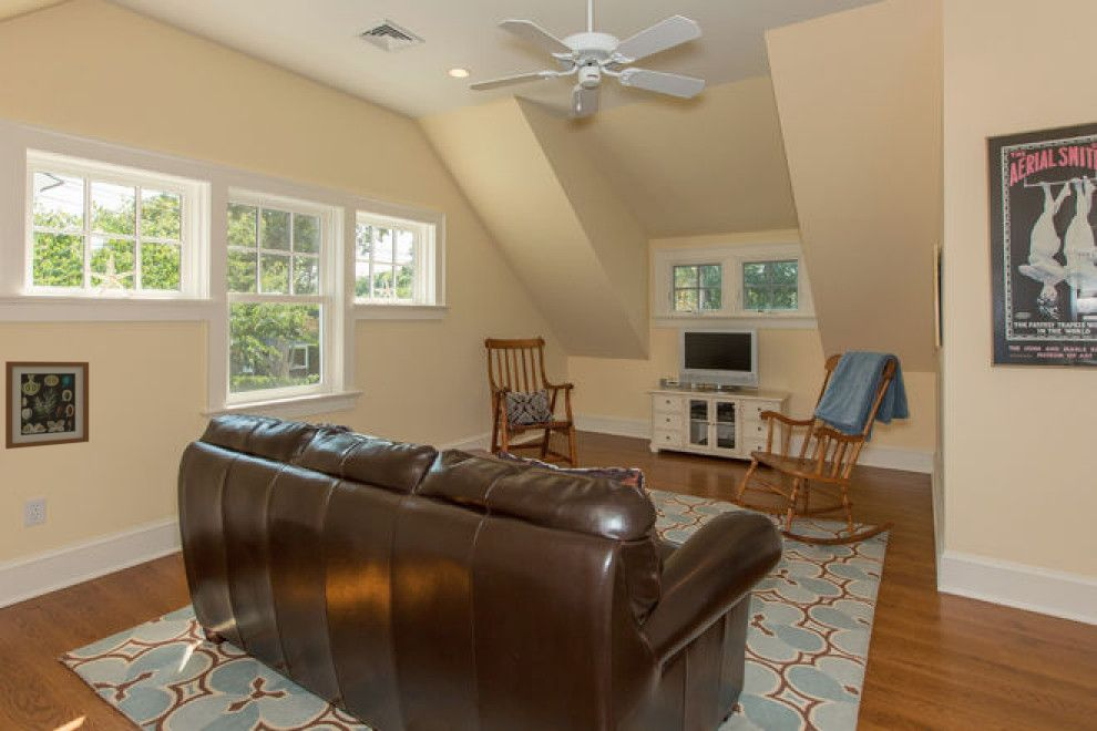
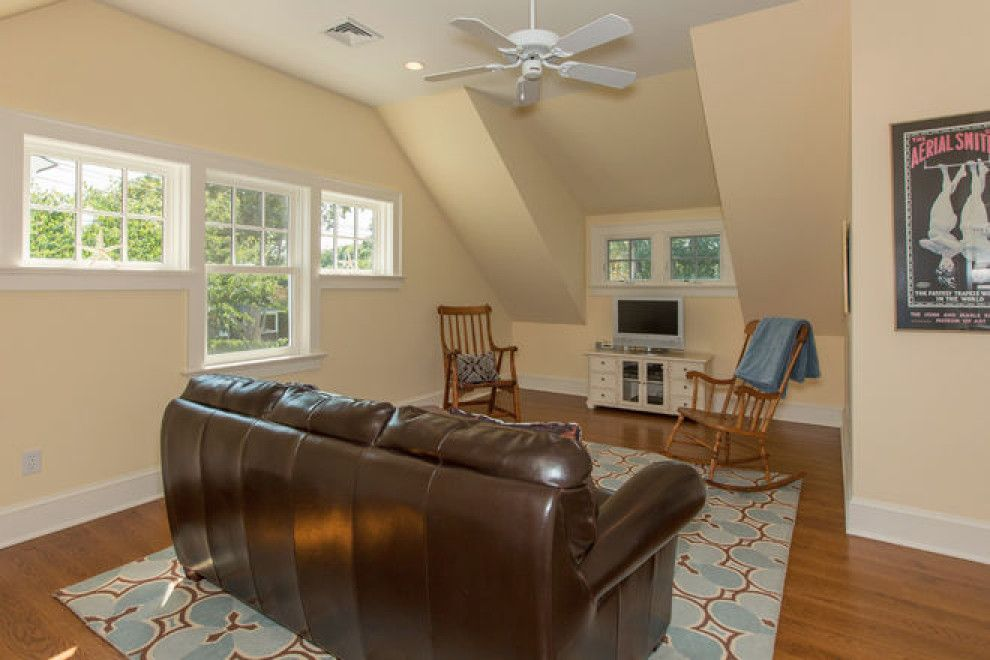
- wall art [4,360,90,450]
